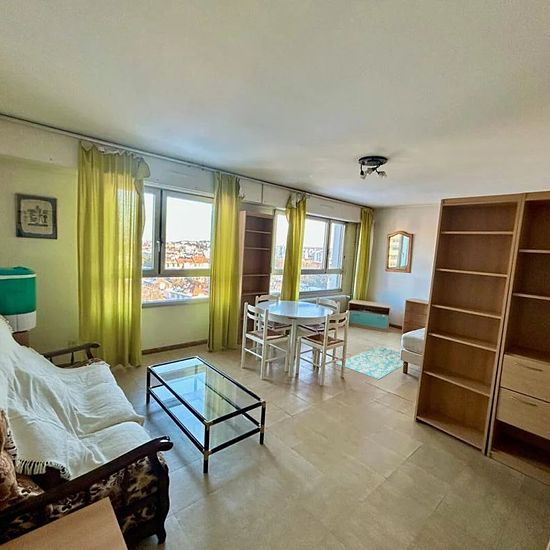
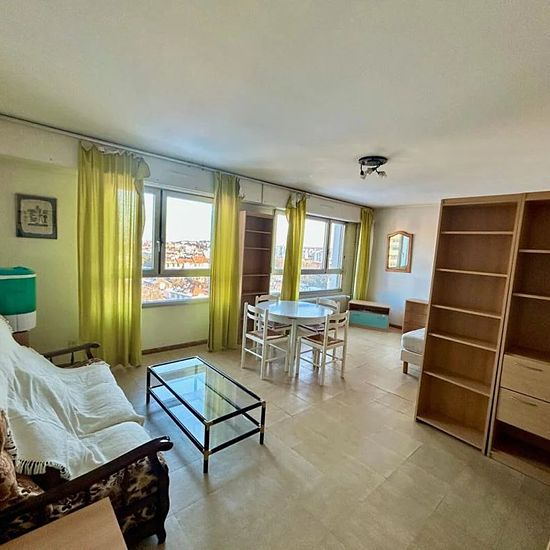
- rug [335,345,404,380]
